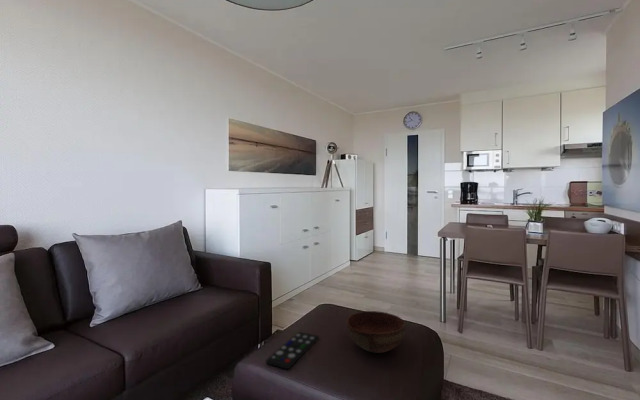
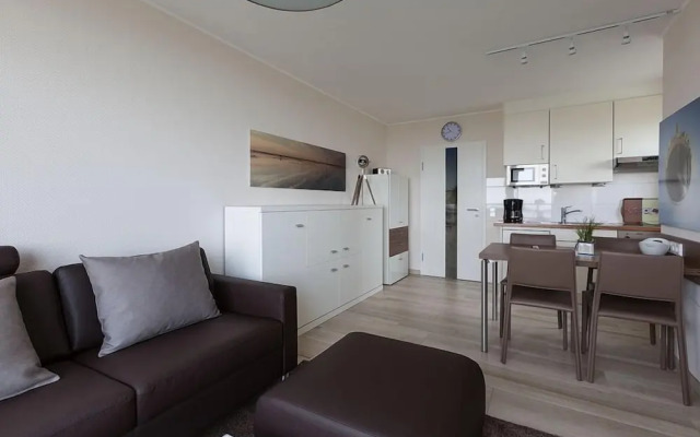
- remote control [265,331,320,370]
- bowl [345,310,406,354]
